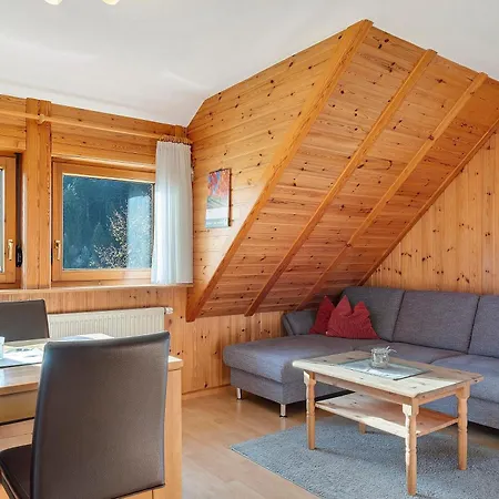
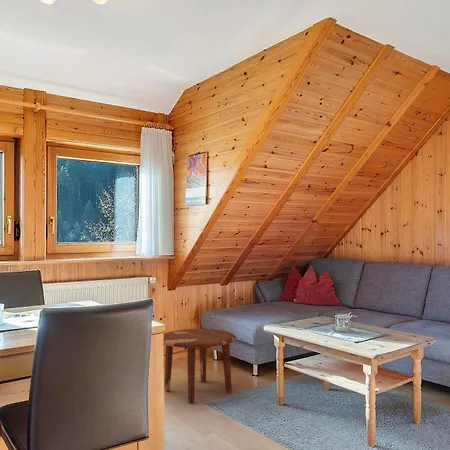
+ side table [163,328,237,404]
